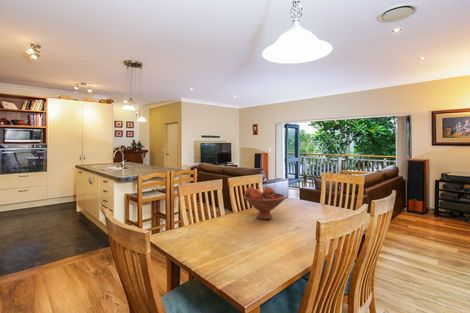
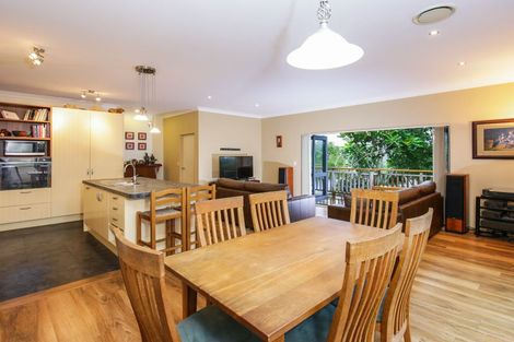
- fruit bowl [243,186,287,220]
